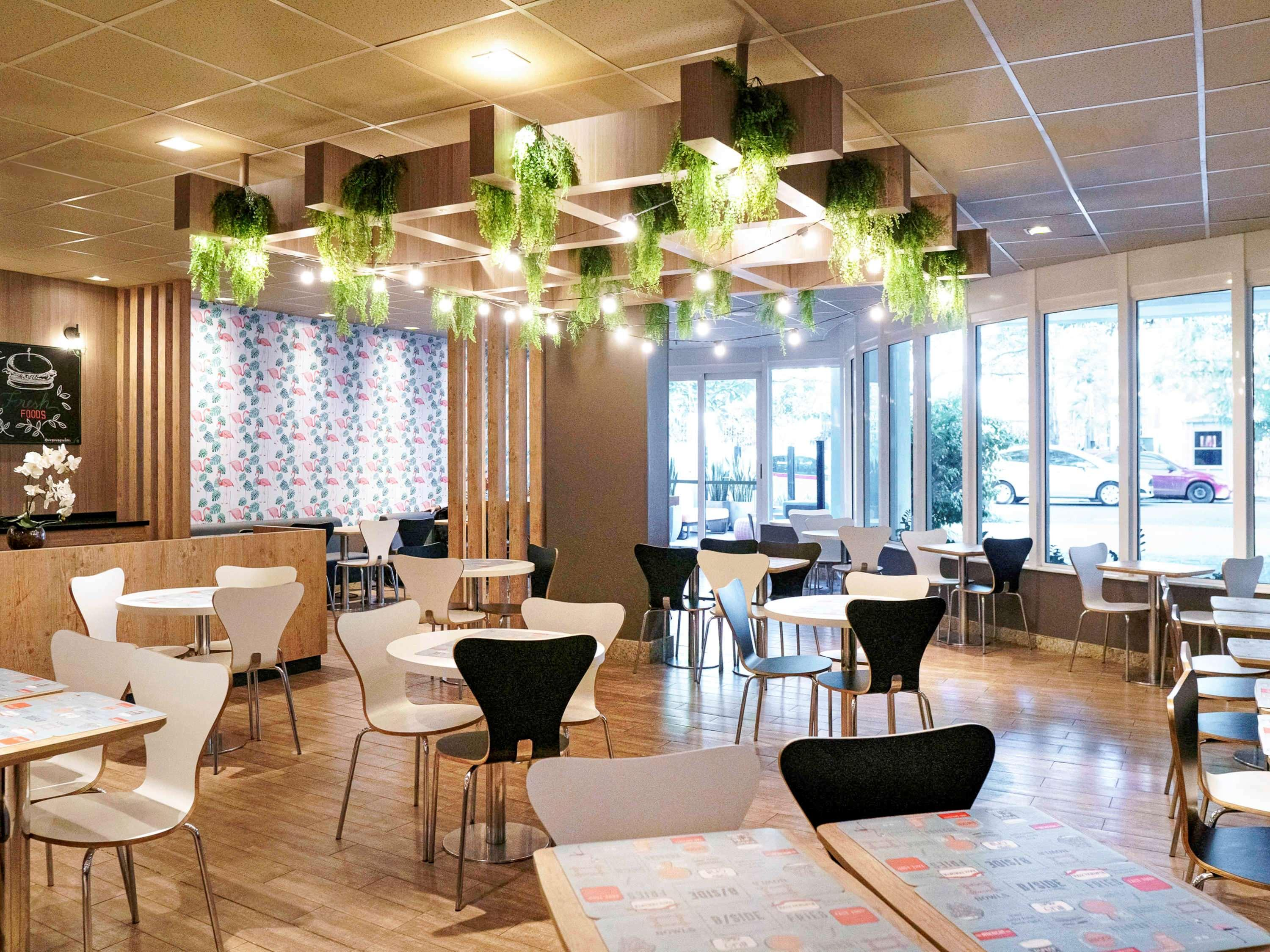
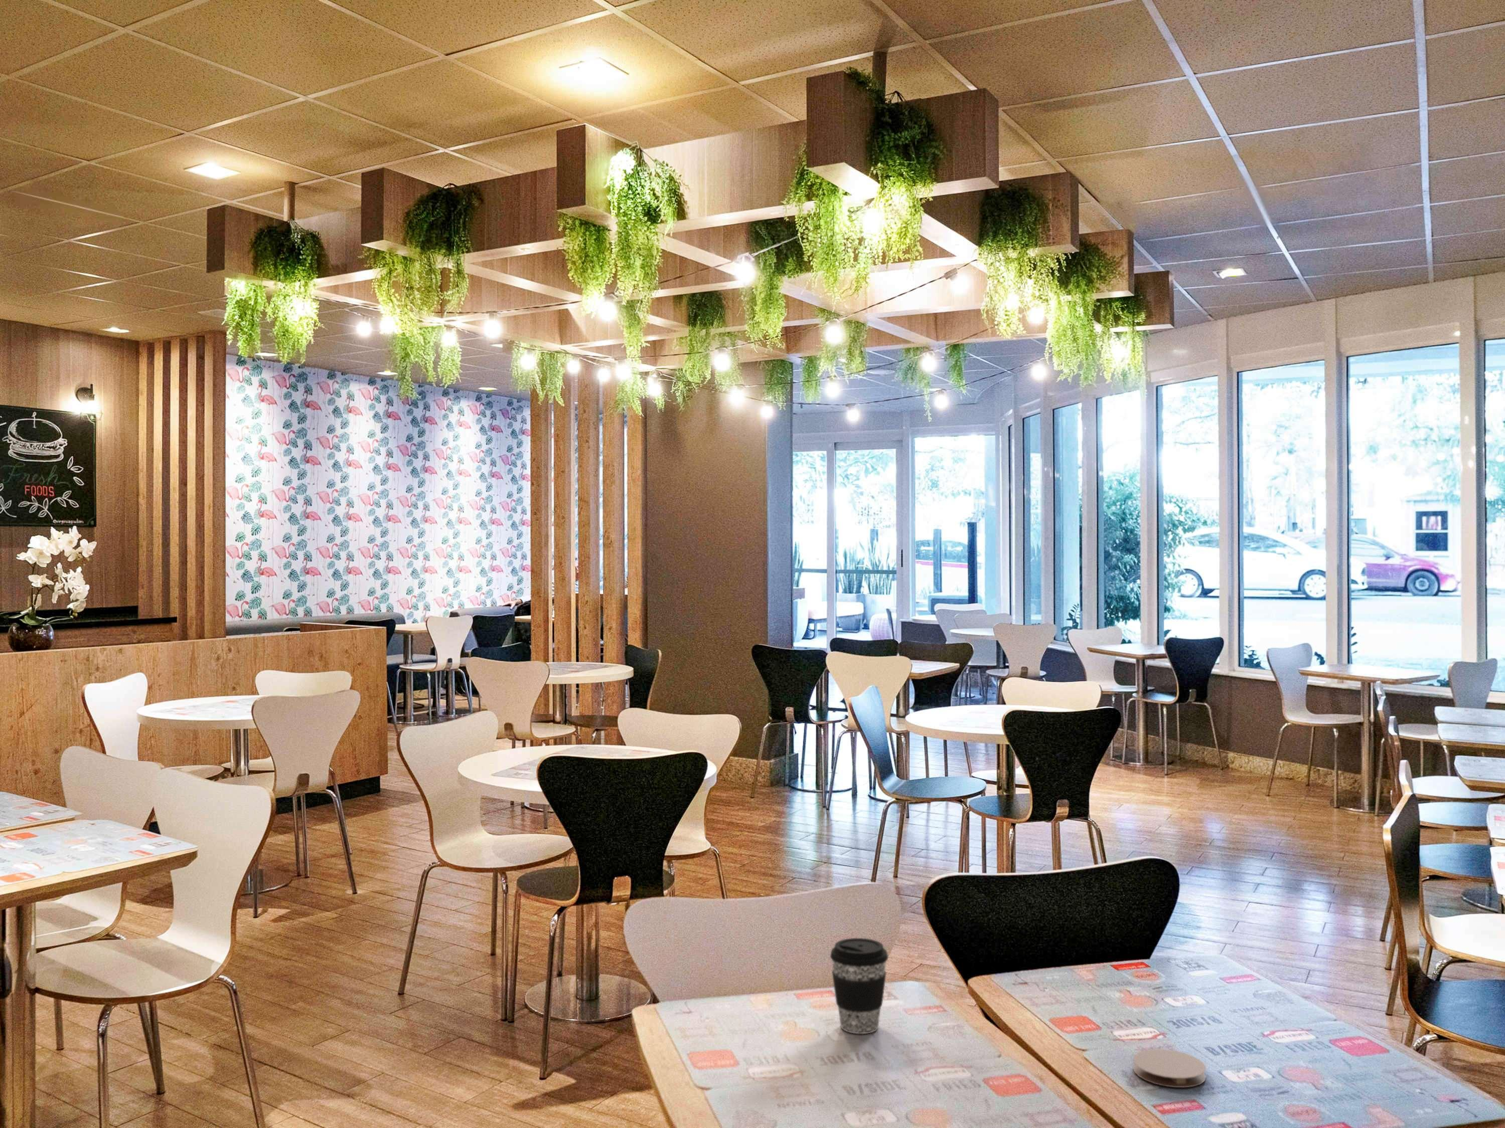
+ coffee cup [830,937,889,1034]
+ coaster [1132,1049,1206,1089]
